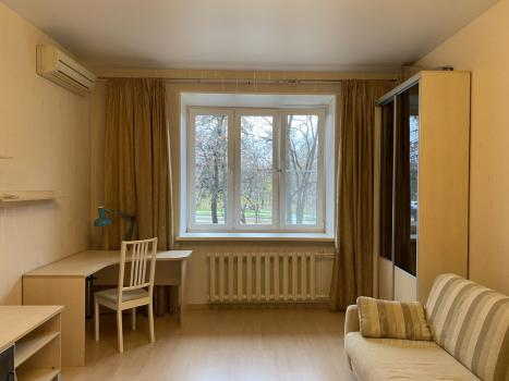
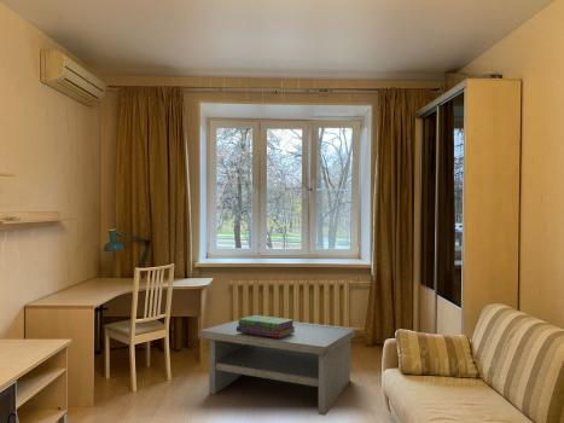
+ coffee table [198,315,356,417]
+ stack of books [237,314,296,337]
